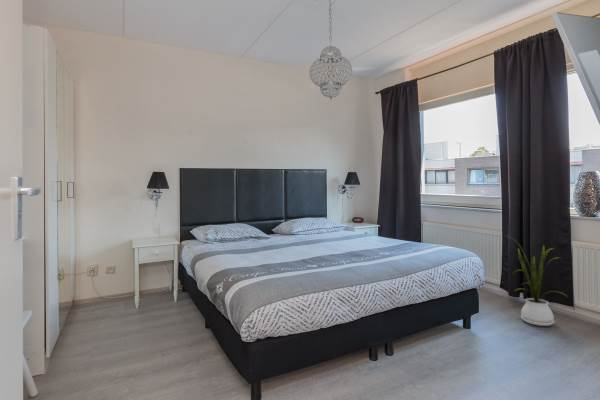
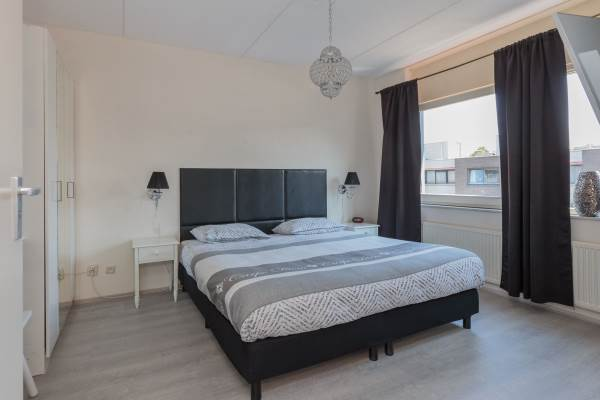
- house plant [503,234,567,327]
